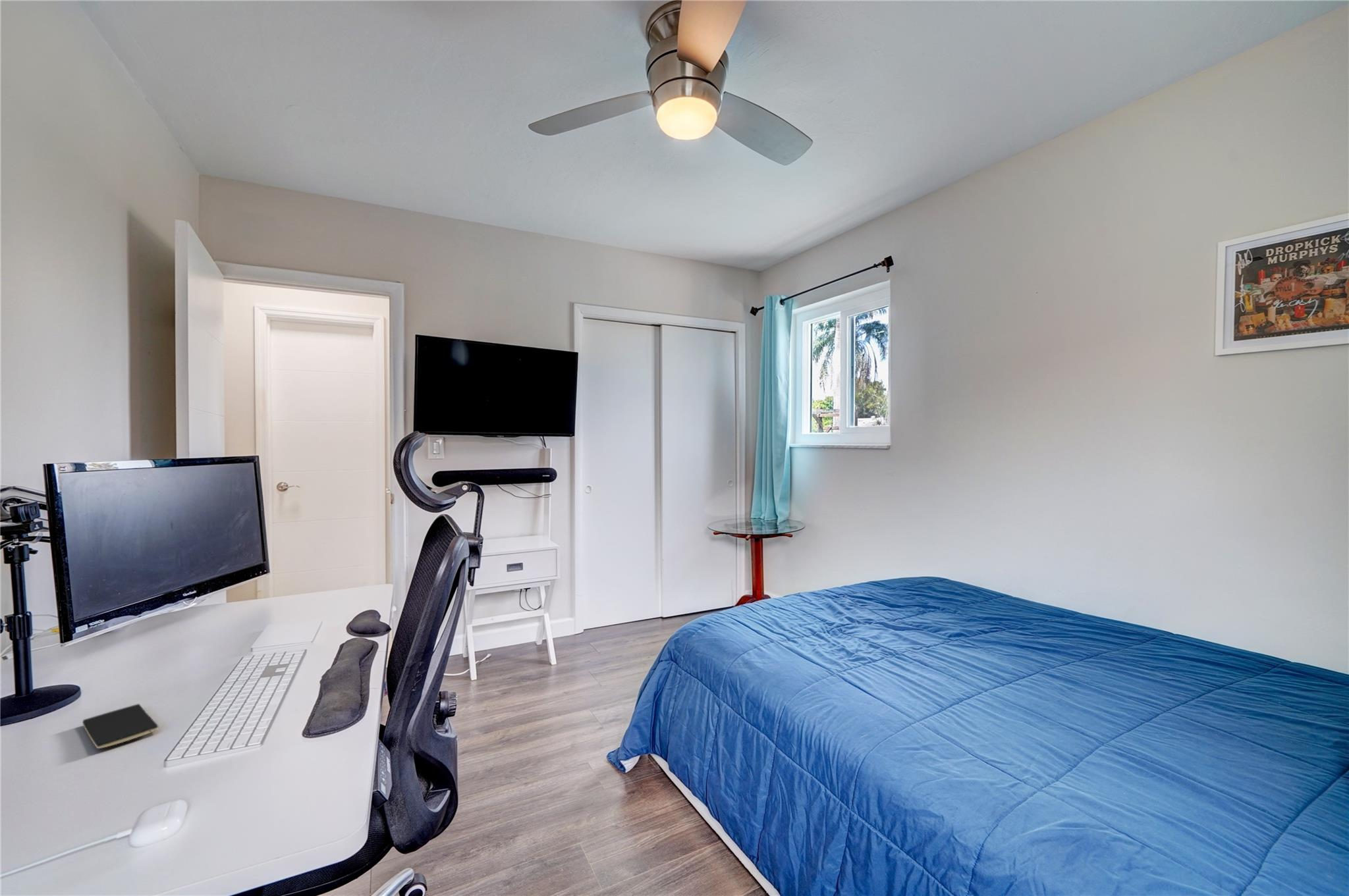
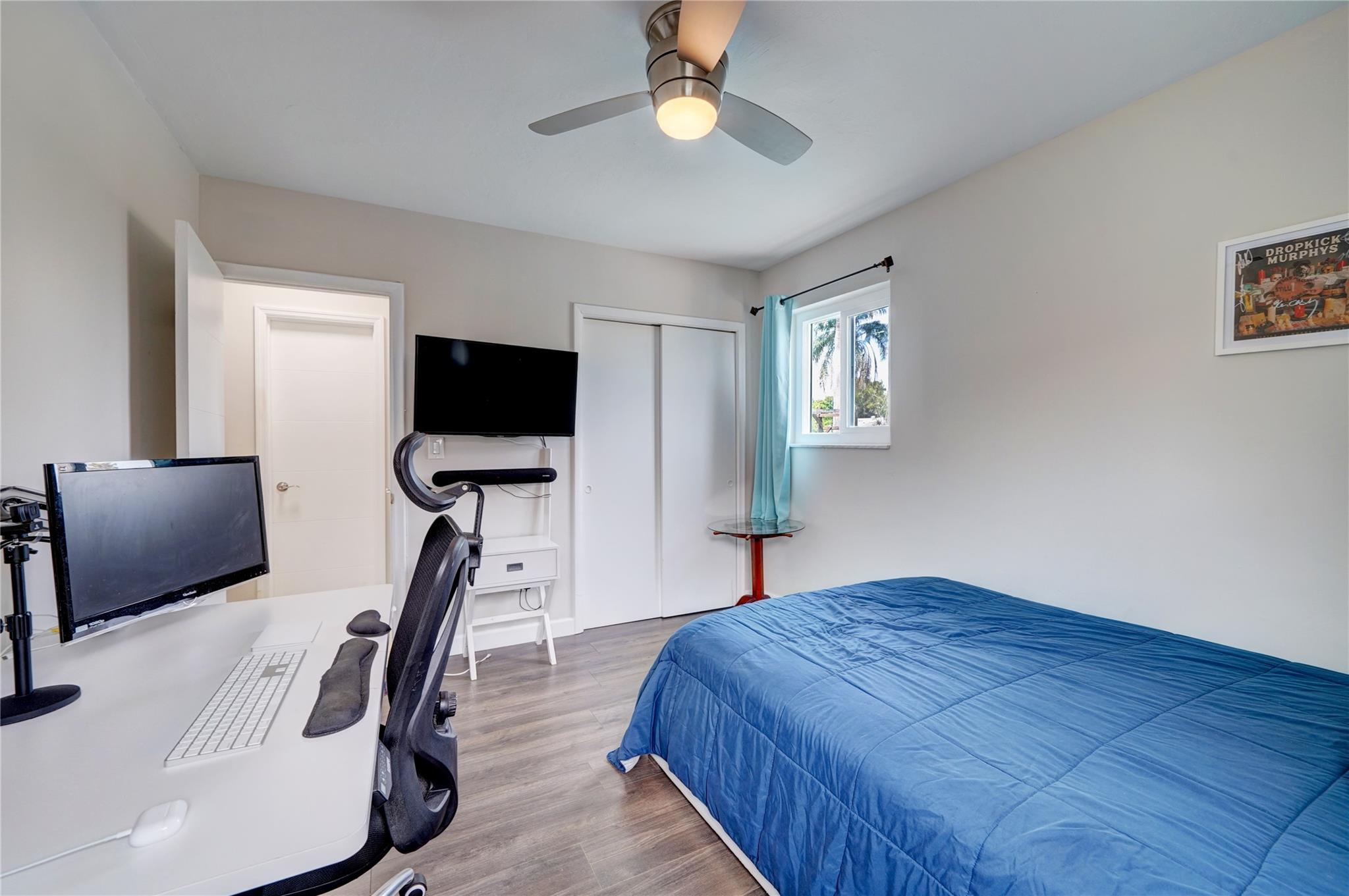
- smartphone [82,703,159,749]
